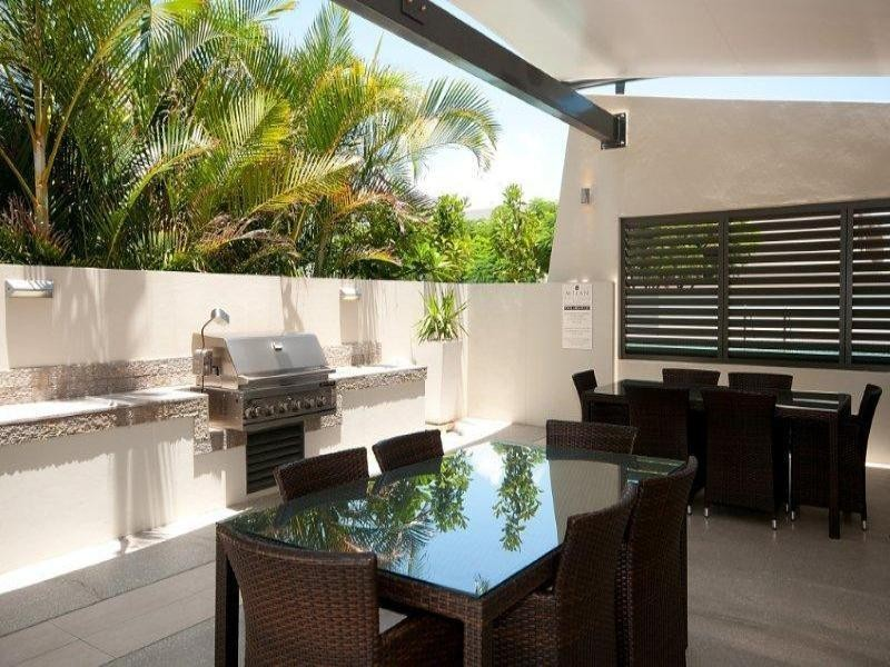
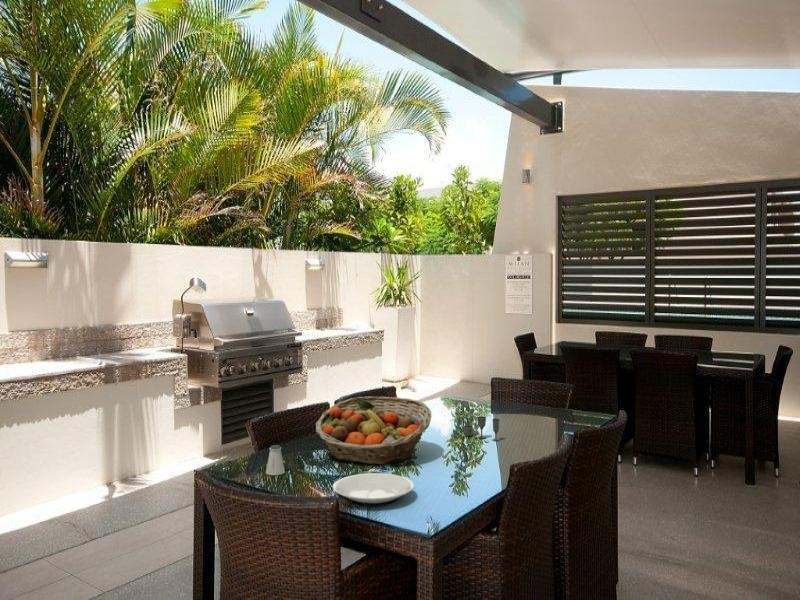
+ drinking glass [463,415,500,442]
+ plate [332,472,415,507]
+ saltshaker [265,444,286,476]
+ fruit basket [315,396,432,465]
